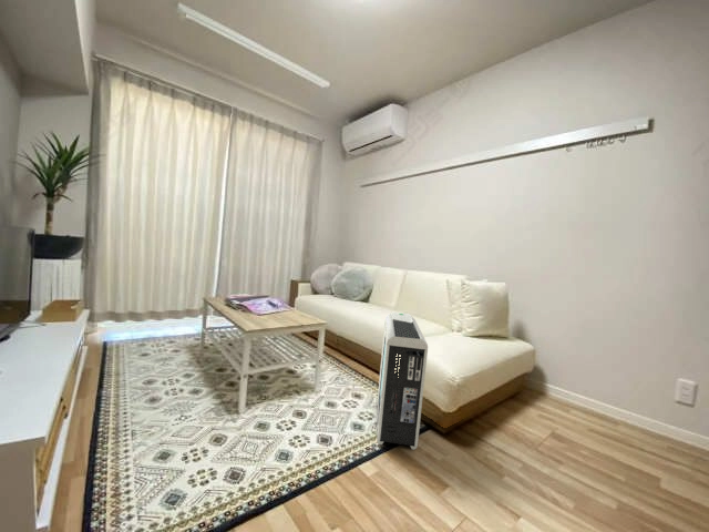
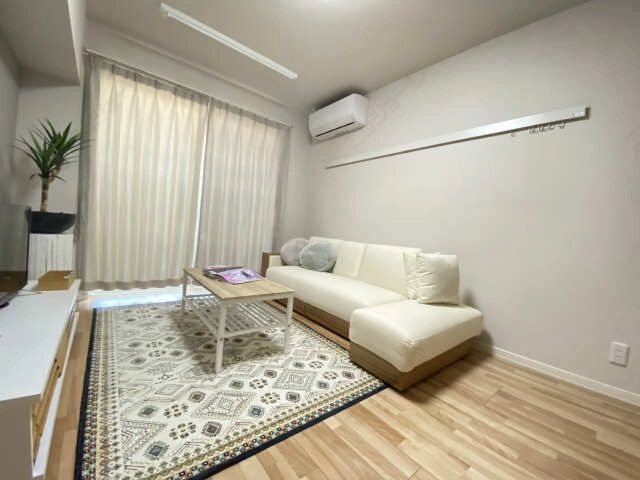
- air purifier [376,311,429,451]
